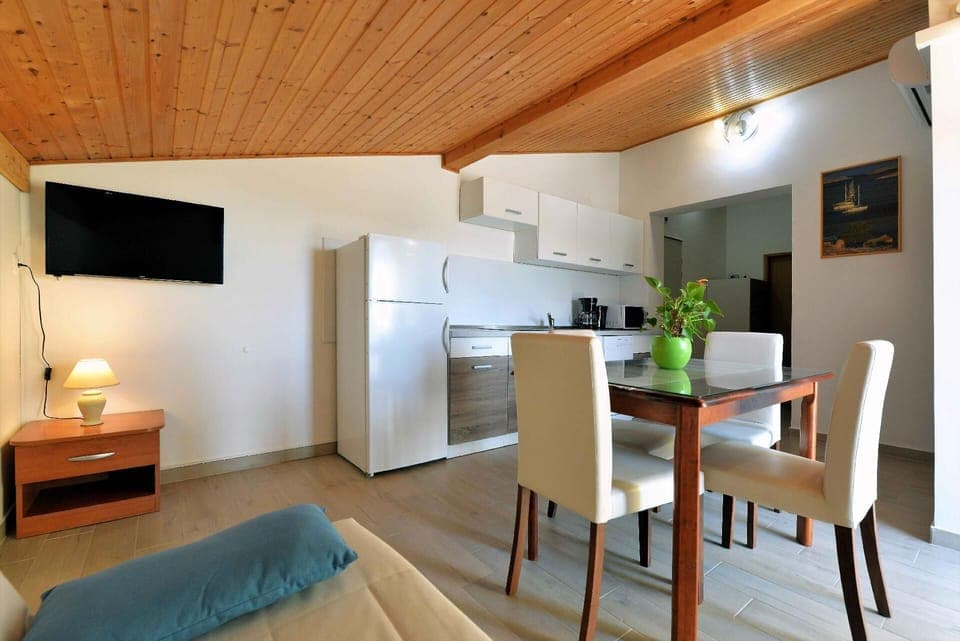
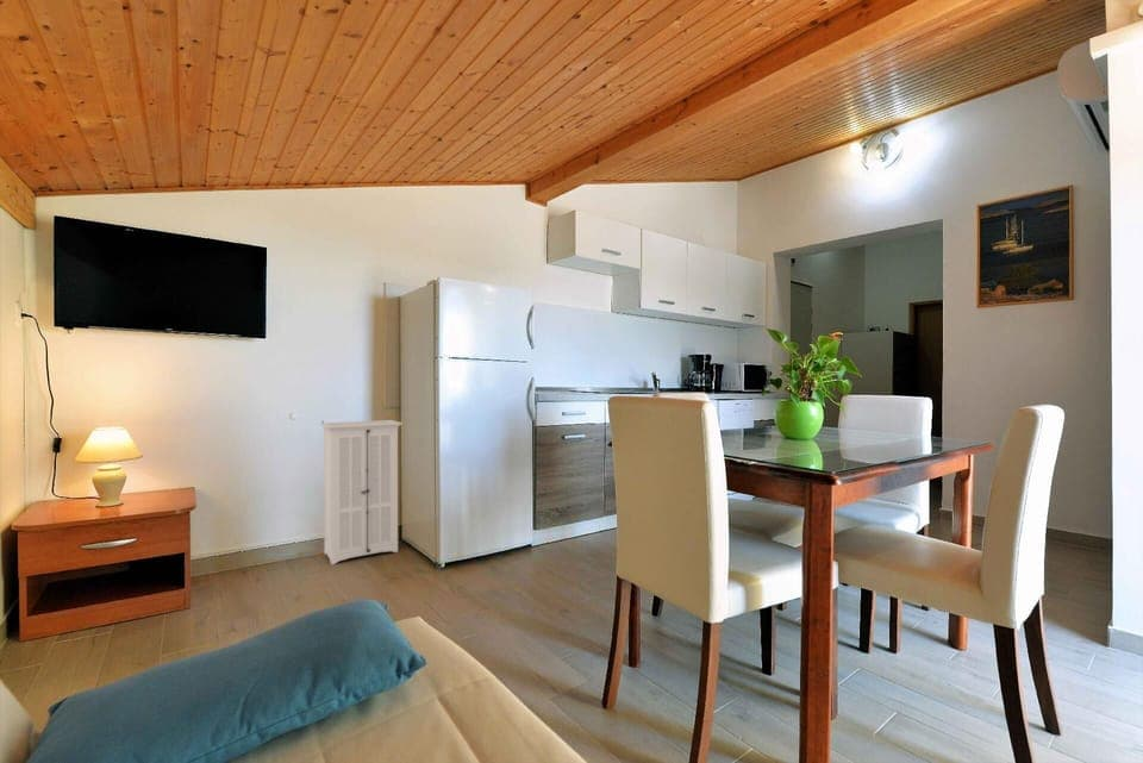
+ storage cabinet [319,417,404,565]
